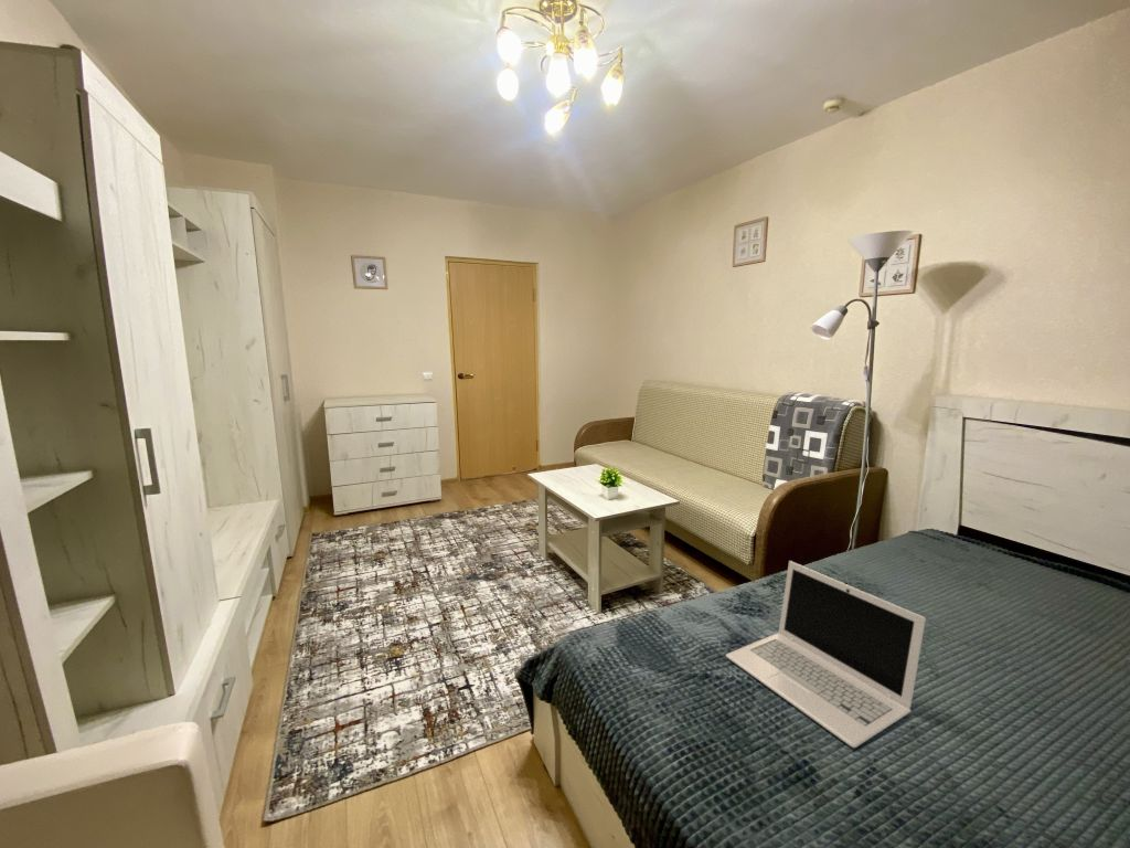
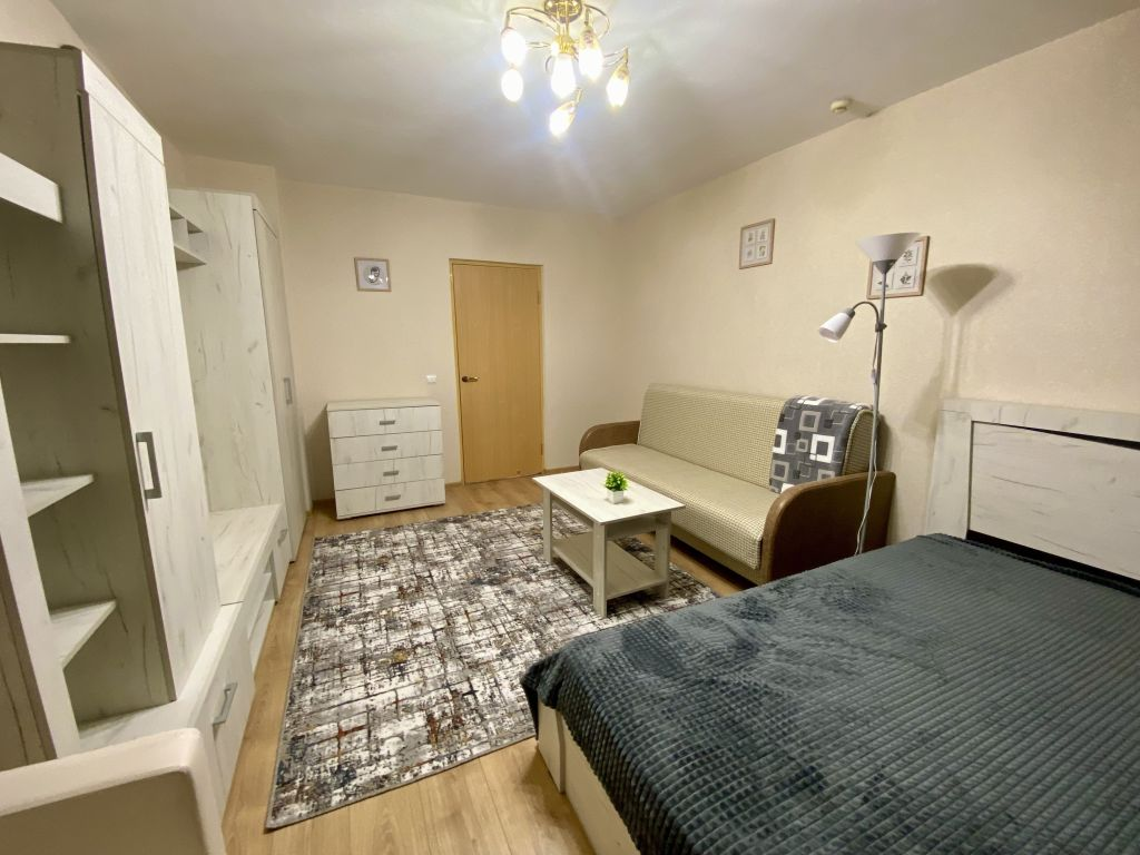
- laptop [725,560,927,749]
